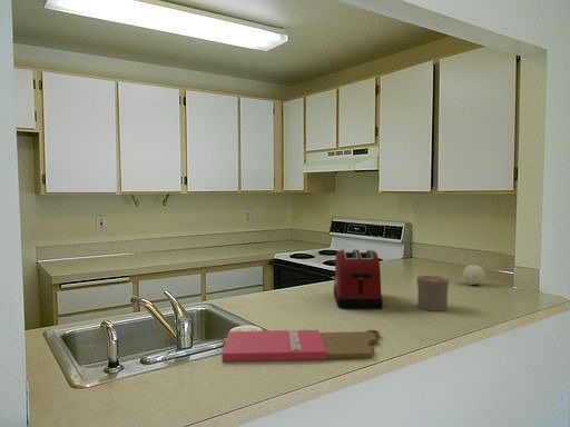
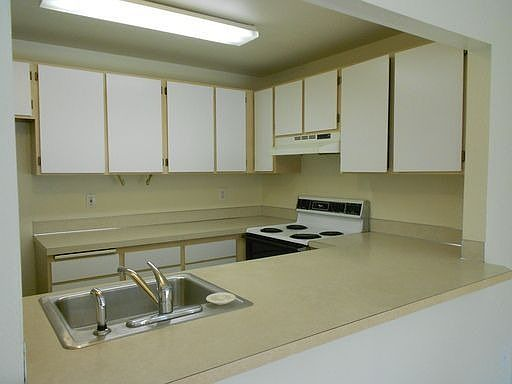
- fruit [462,264,485,286]
- cup [416,275,450,312]
- cutting board [222,329,381,363]
- toaster [333,249,384,310]
